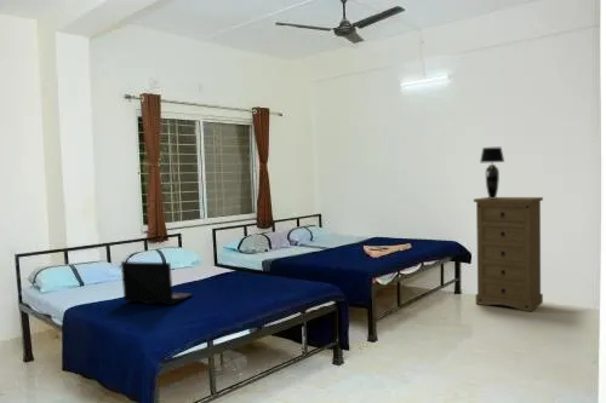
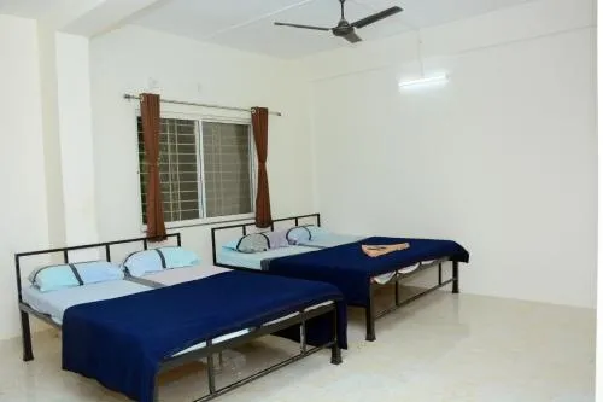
- table lamp [479,146,505,198]
- laptop [120,260,195,306]
- dresser [473,196,544,313]
